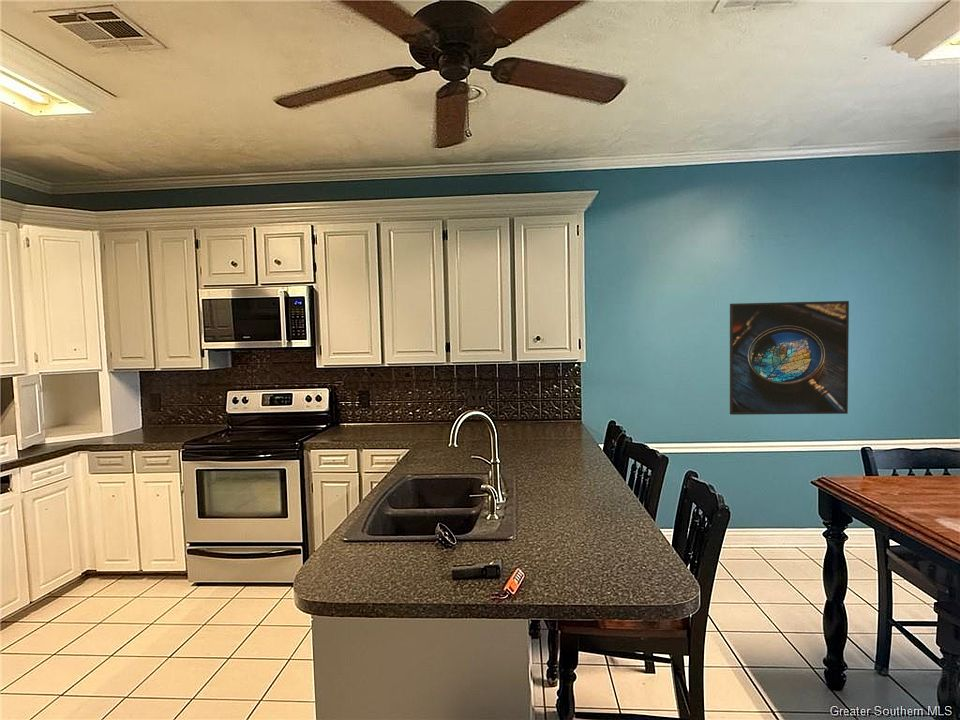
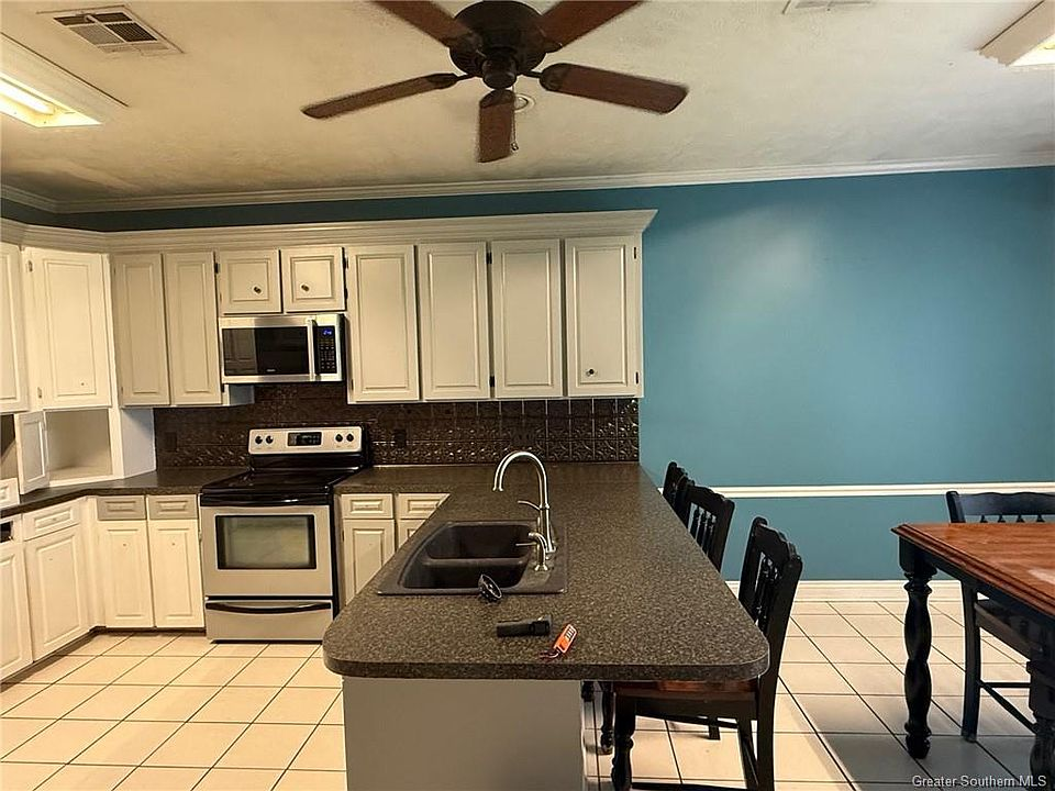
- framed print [729,300,850,416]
